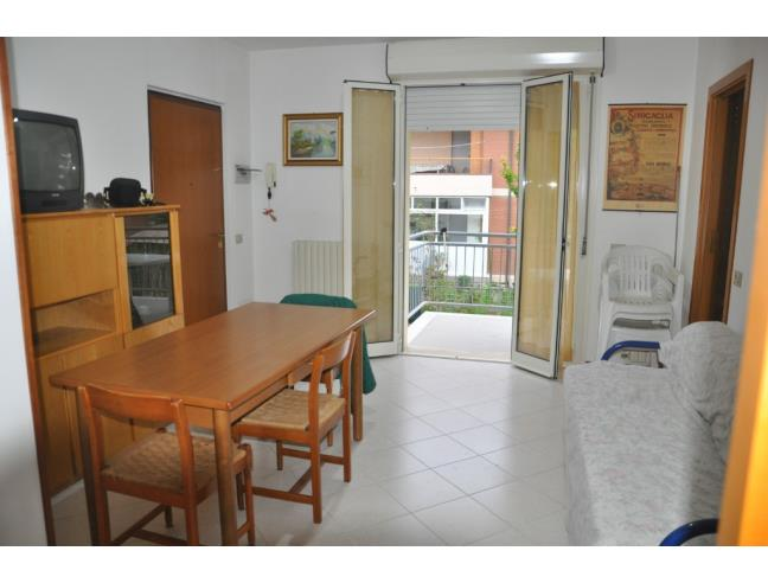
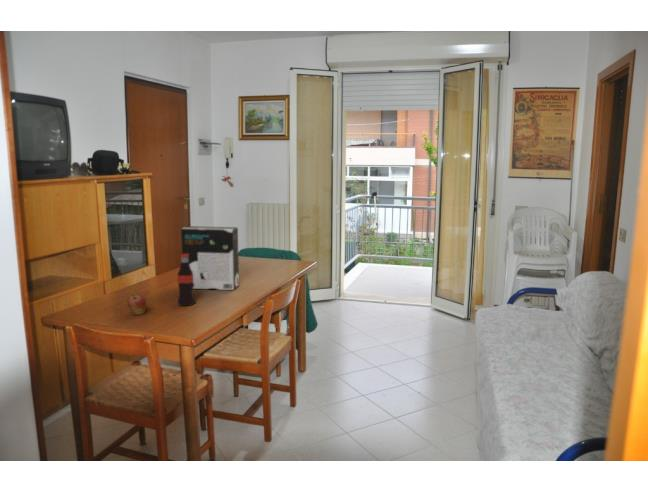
+ bottle [177,253,196,307]
+ apple [126,294,148,316]
+ cereal box [180,225,240,291]
